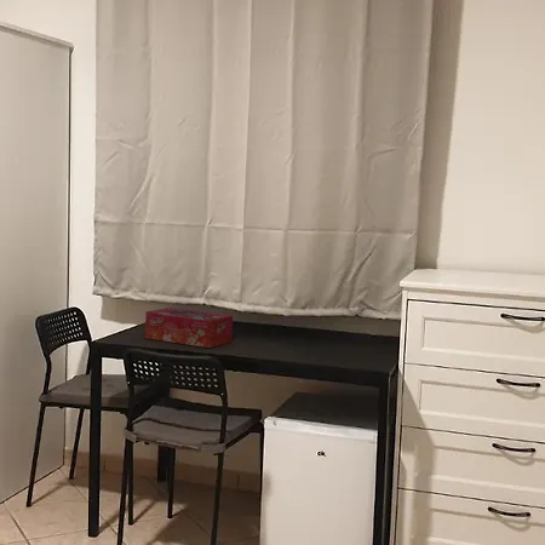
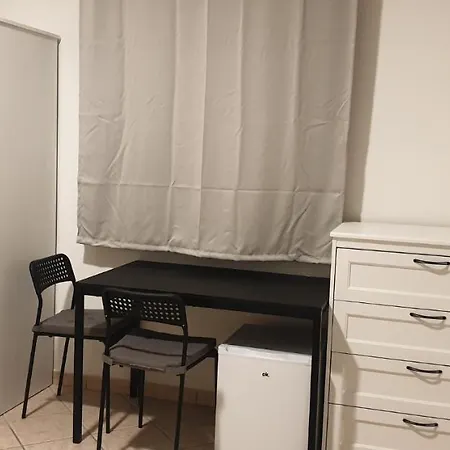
- tissue box [144,306,234,349]
